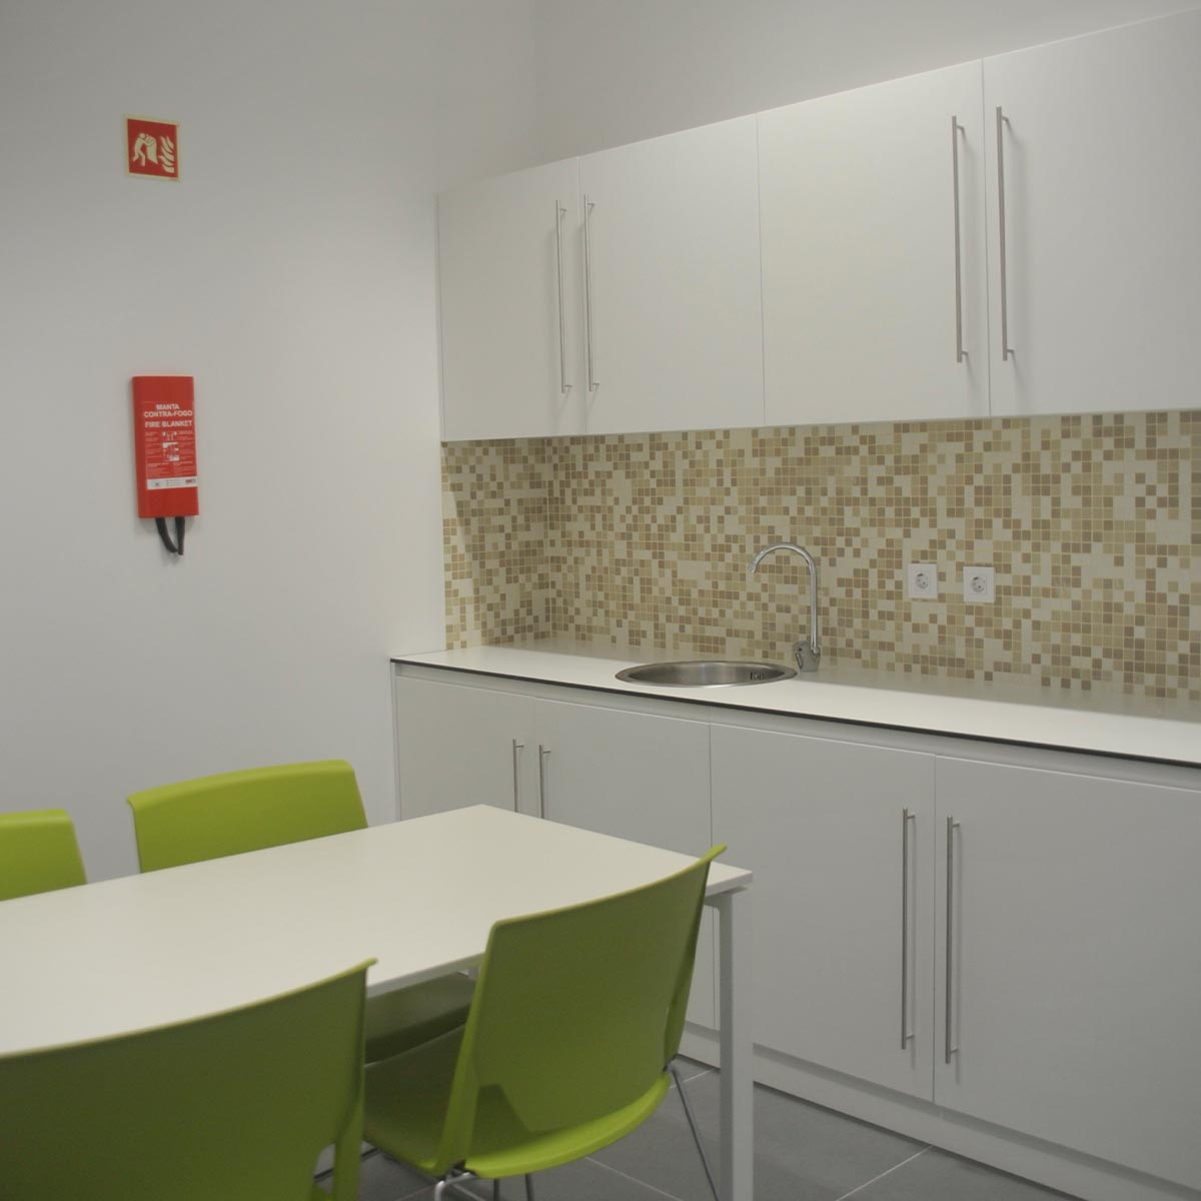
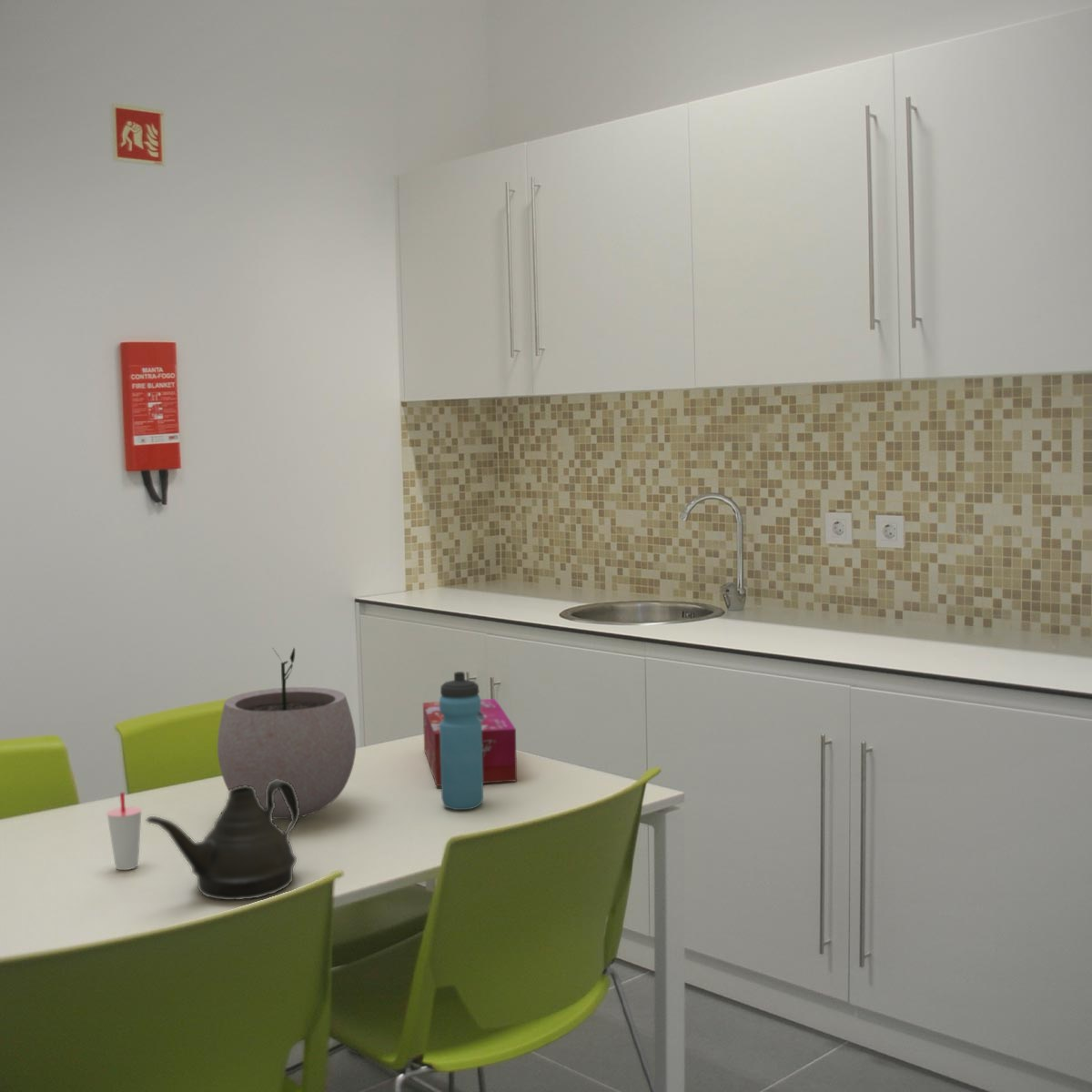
+ tissue box [422,698,518,787]
+ teapot [146,779,299,901]
+ cup [106,792,143,871]
+ water bottle [439,671,484,811]
+ plant pot [217,647,357,820]
